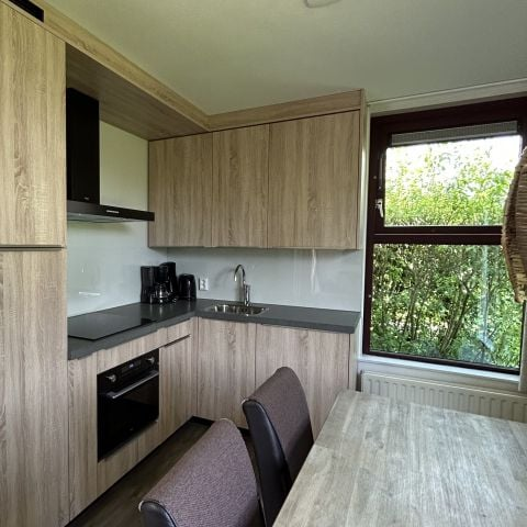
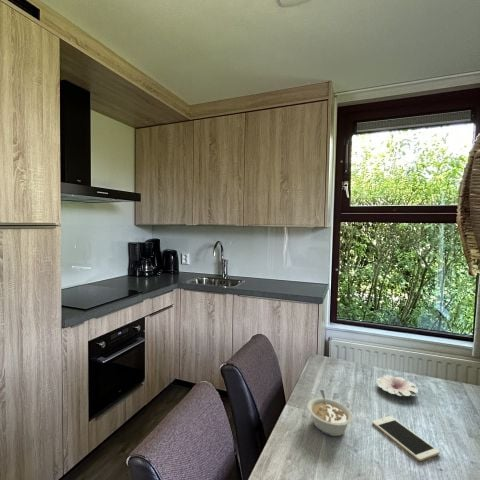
+ flower [375,375,419,397]
+ legume [306,389,354,437]
+ cell phone [371,415,441,462]
